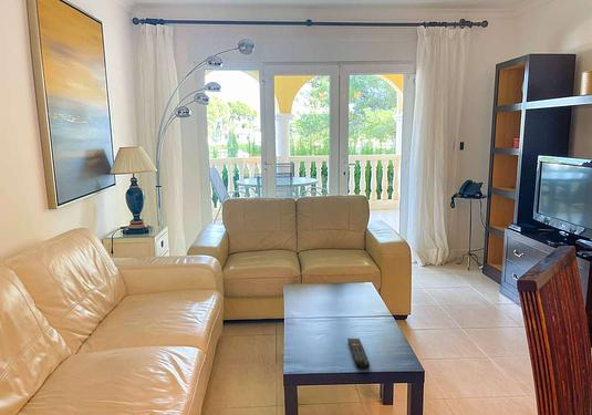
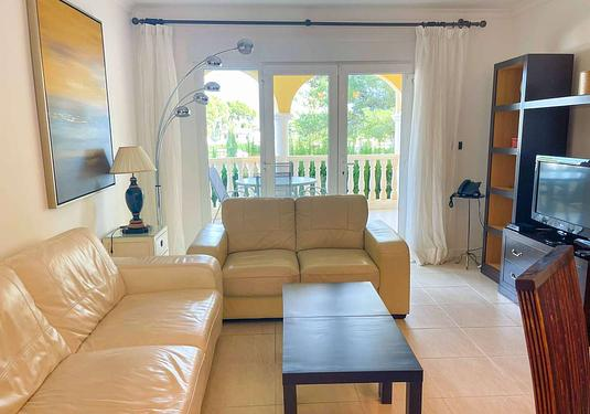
- remote control [346,338,371,370]
